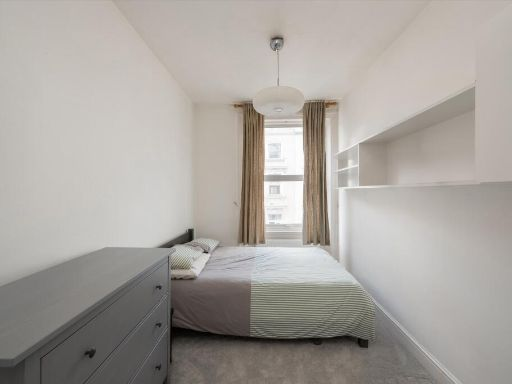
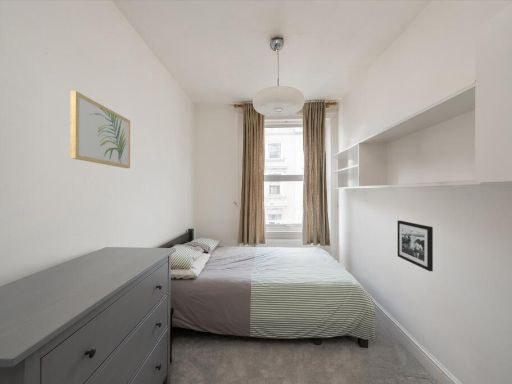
+ picture frame [397,220,434,272]
+ wall art [69,90,131,169]
